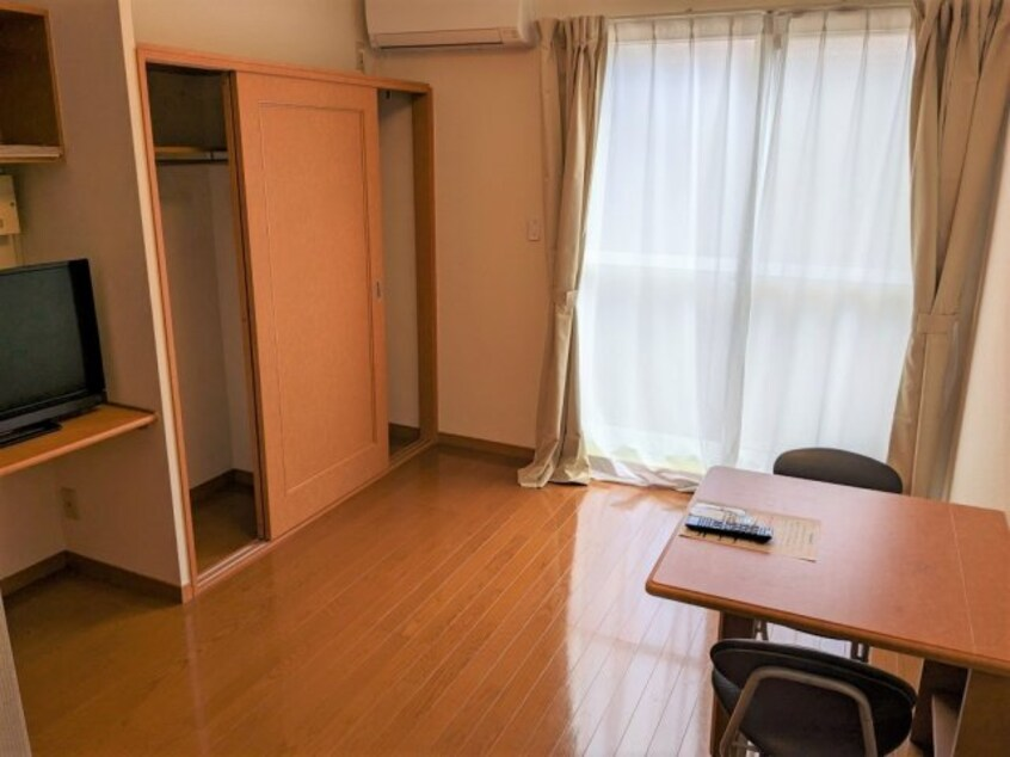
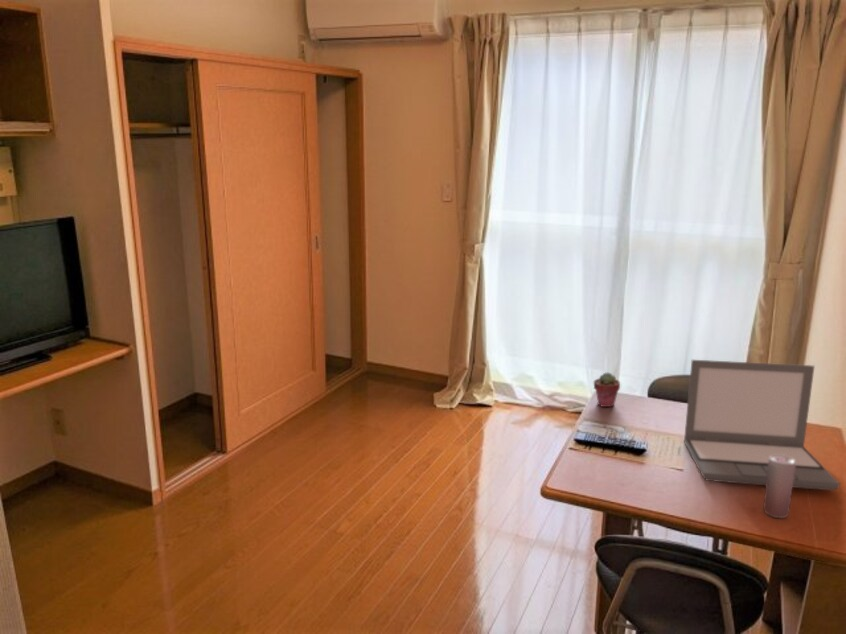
+ laptop [683,359,841,491]
+ beverage can [762,455,795,519]
+ potted succulent [593,372,621,408]
